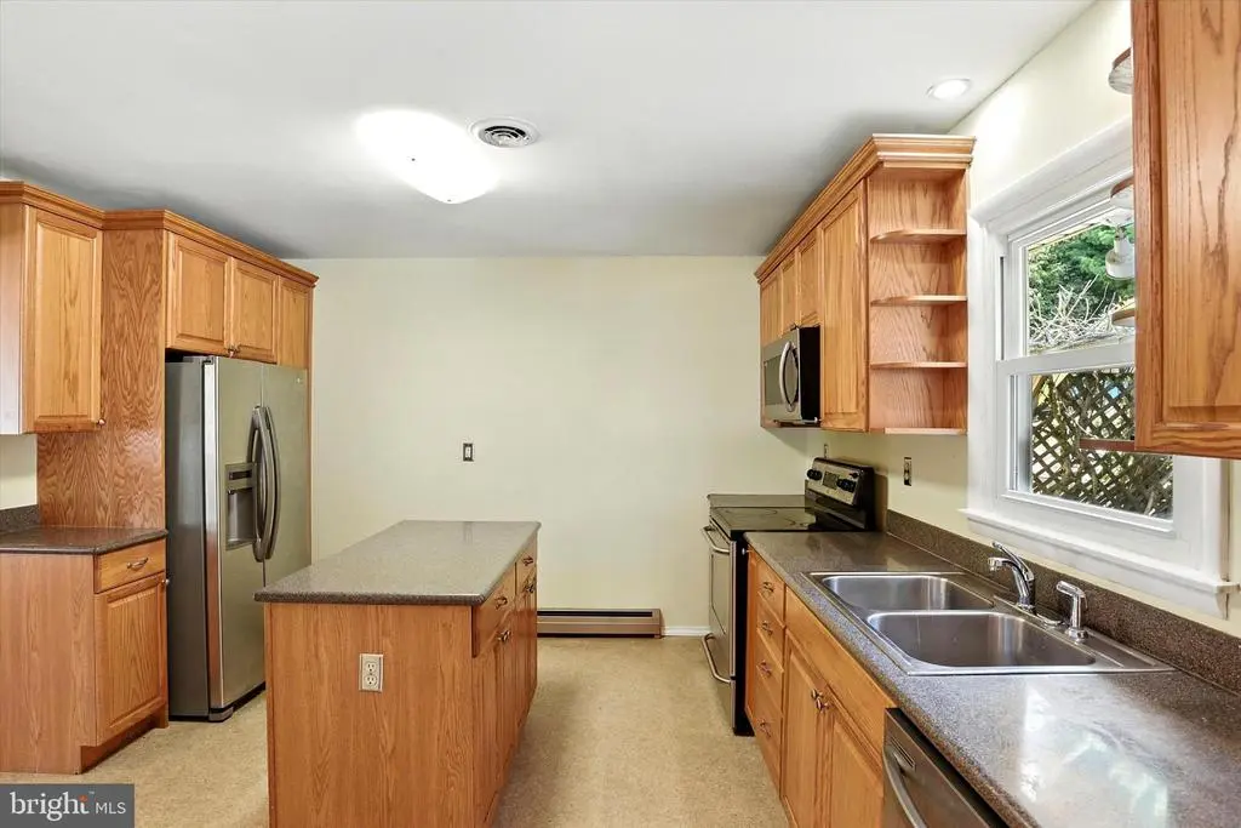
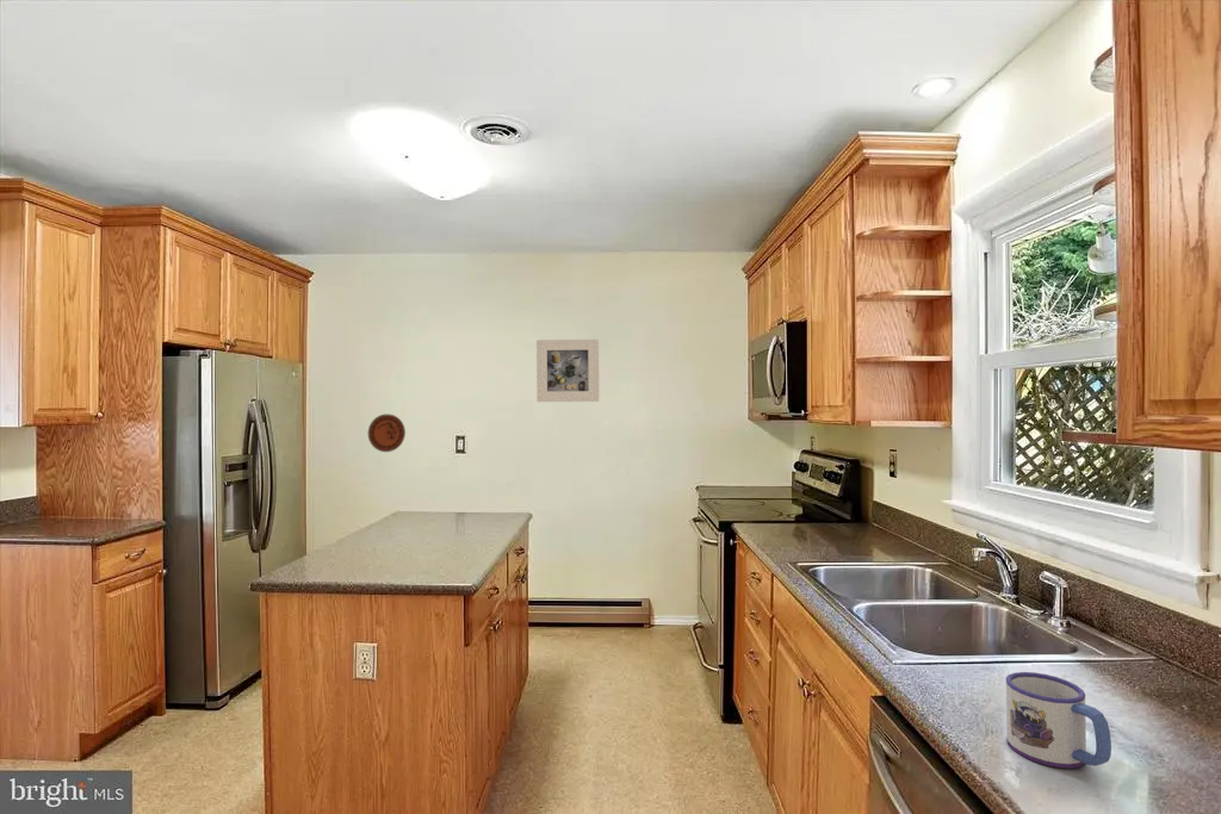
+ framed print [535,338,600,403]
+ decorative plate [367,414,407,453]
+ mug [1005,671,1112,769]
